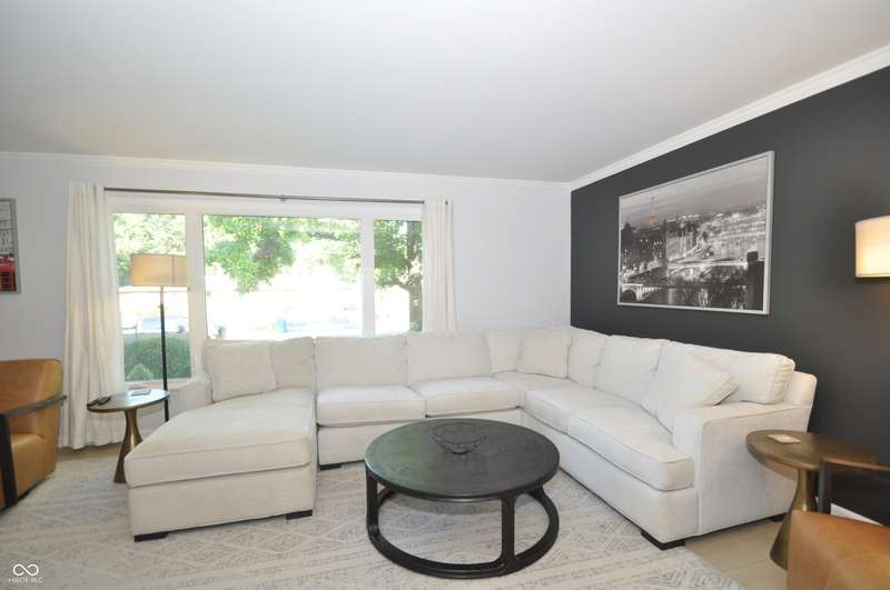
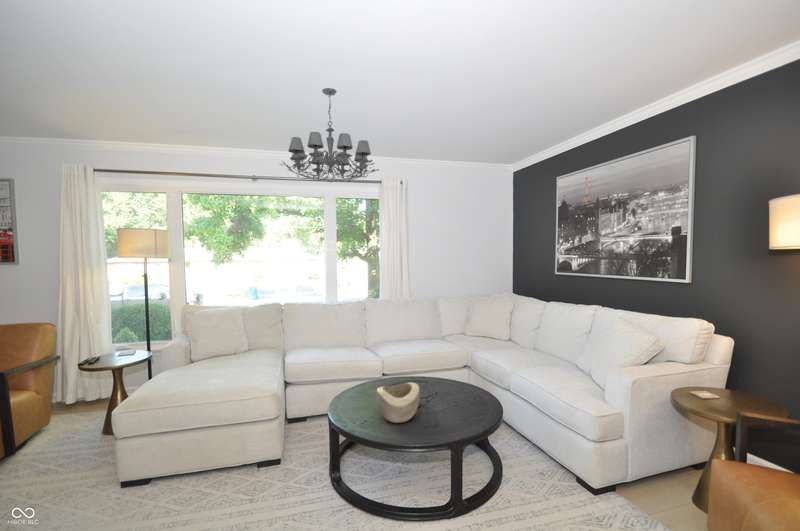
+ decorative bowl [376,381,421,424]
+ chandelier [278,87,380,183]
